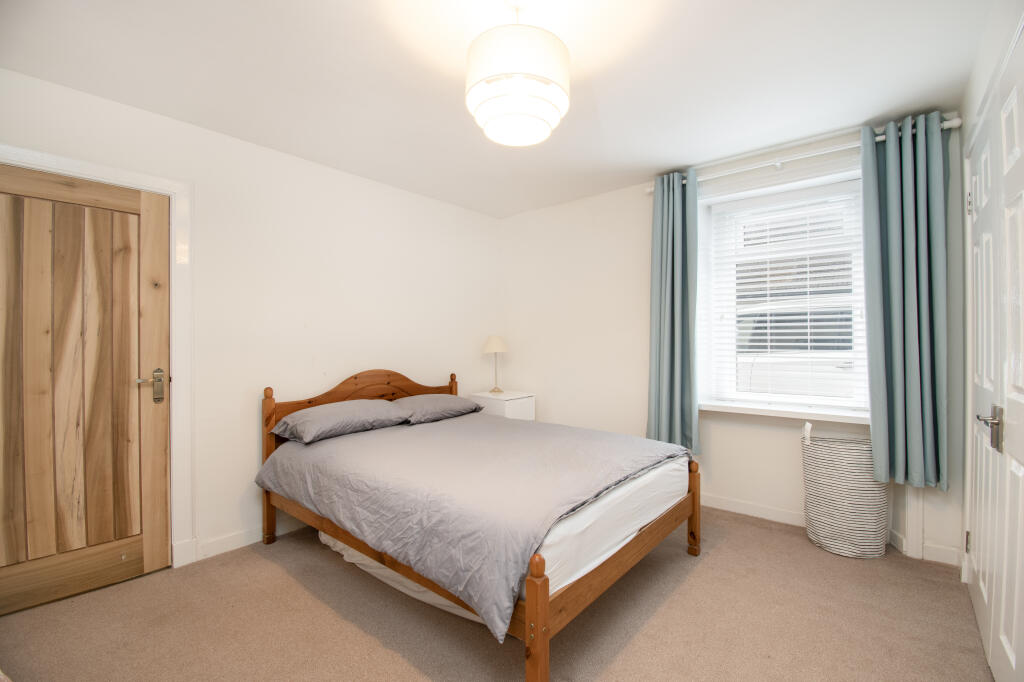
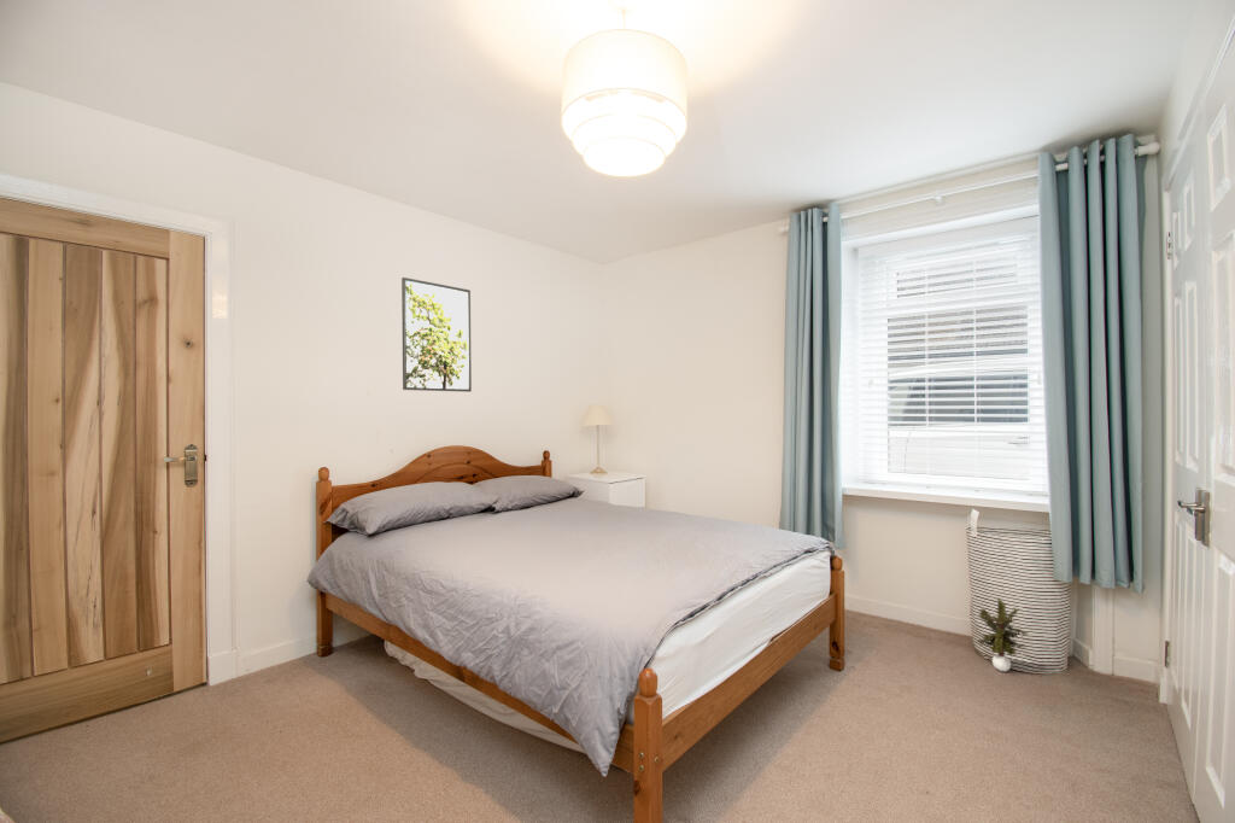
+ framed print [400,276,473,393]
+ potted plant [976,597,1031,672]
